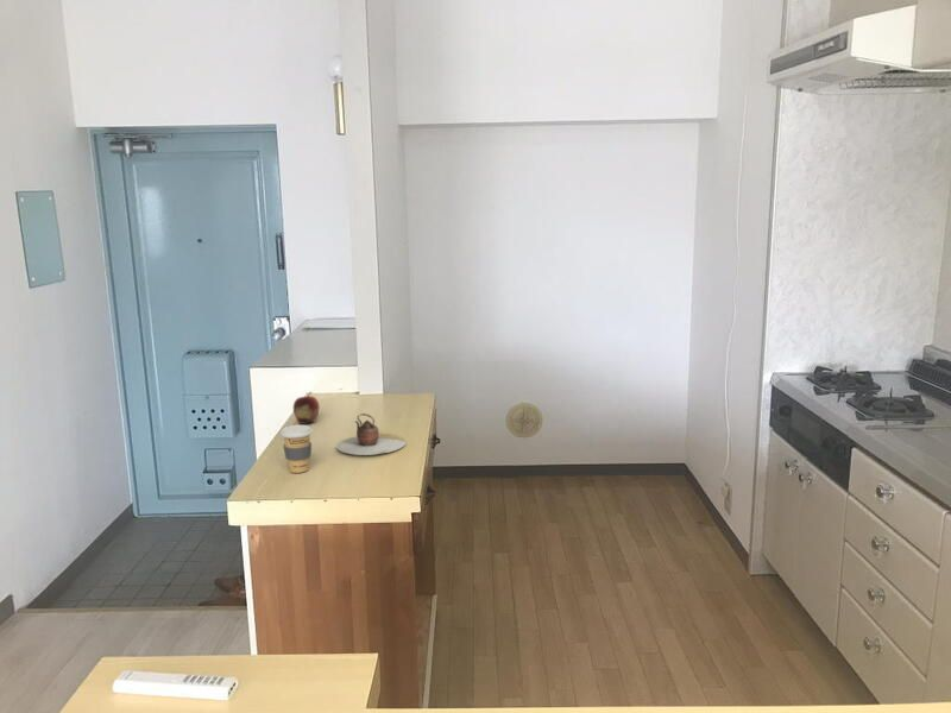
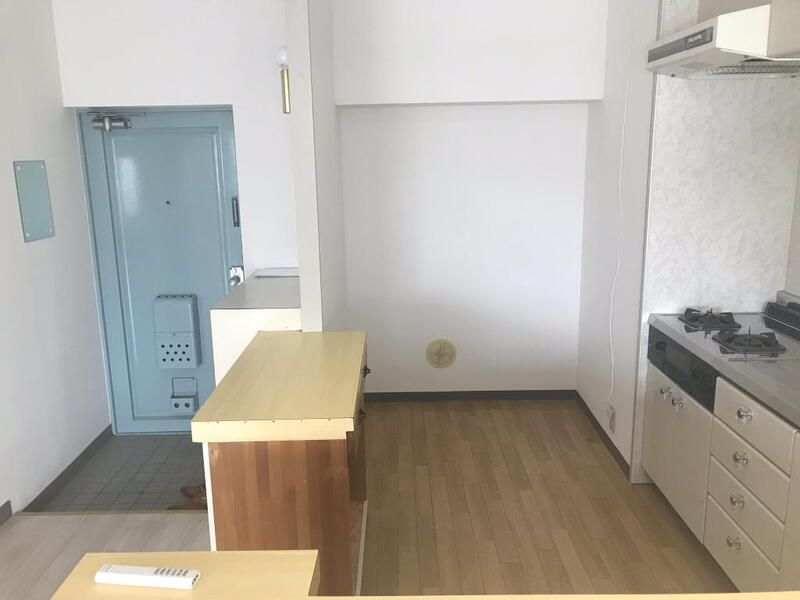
- fruit [292,391,321,425]
- teapot [335,412,408,456]
- coffee cup [279,424,314,474]
